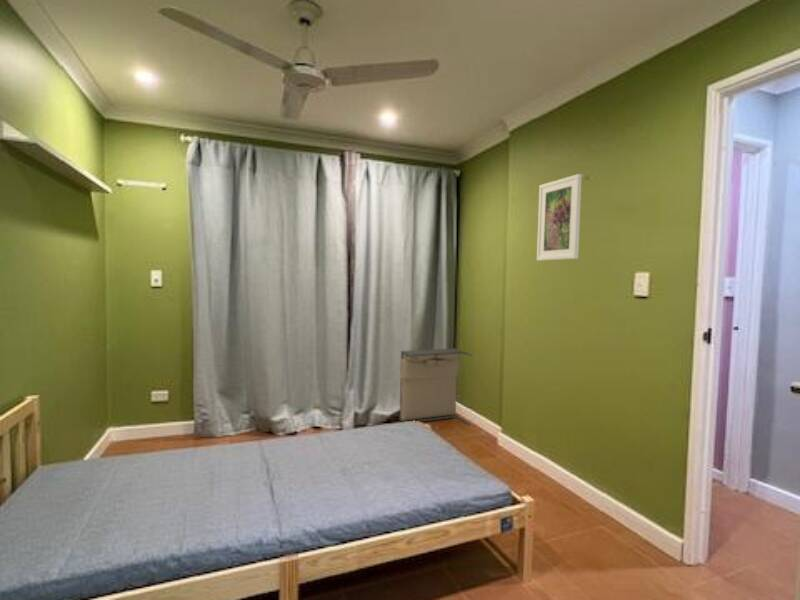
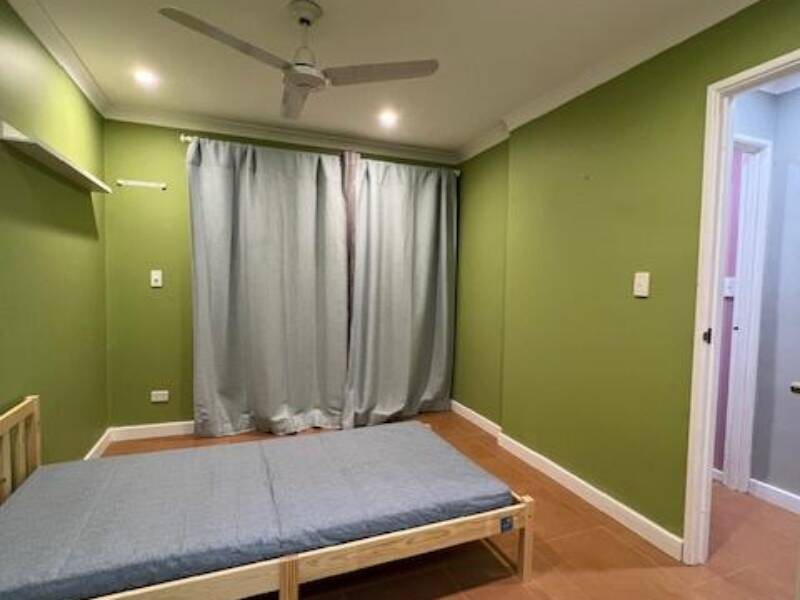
- laundry hamper [398,347,474,426]
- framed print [536,173,583,262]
